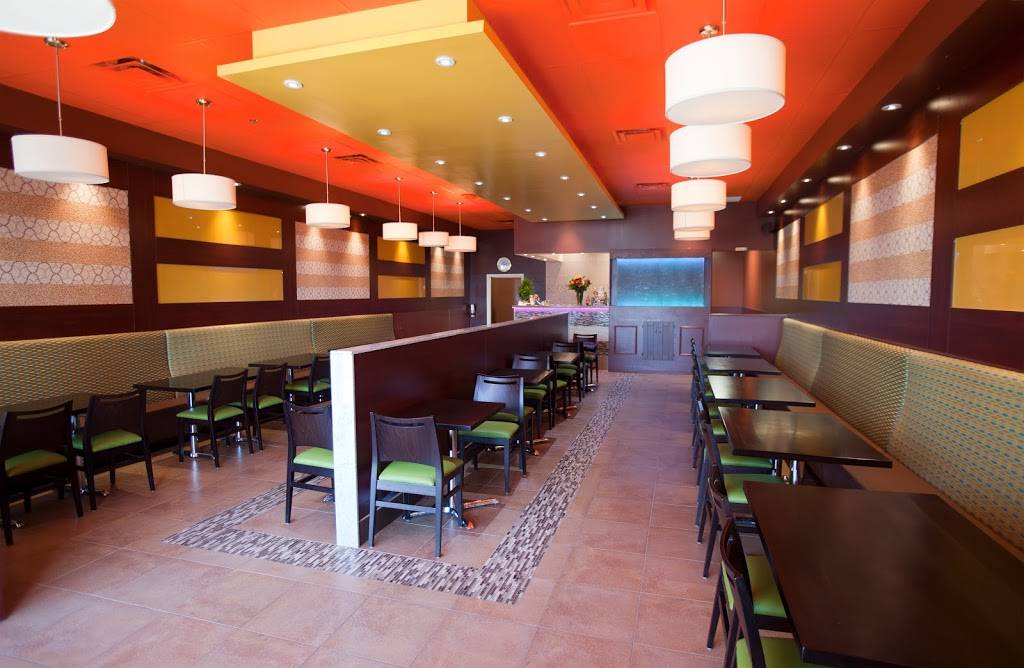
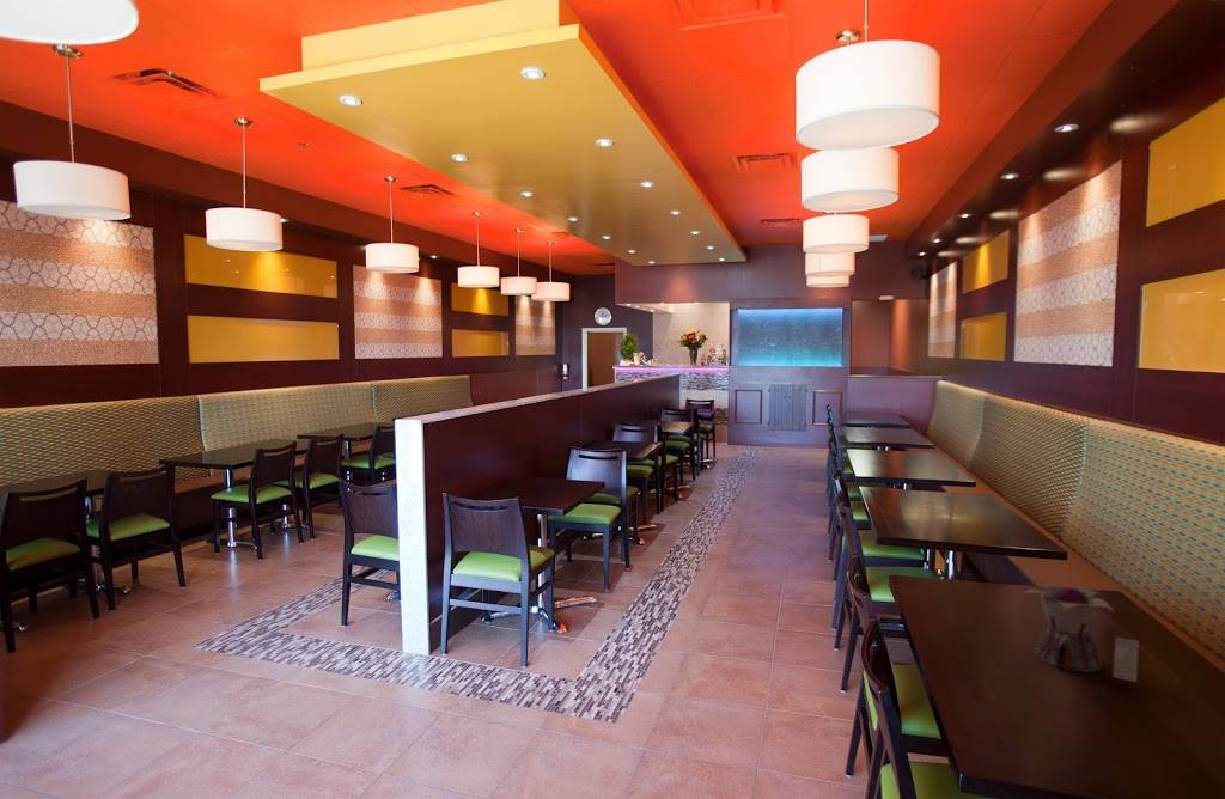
+ teapot [1023,583,1140,683]
